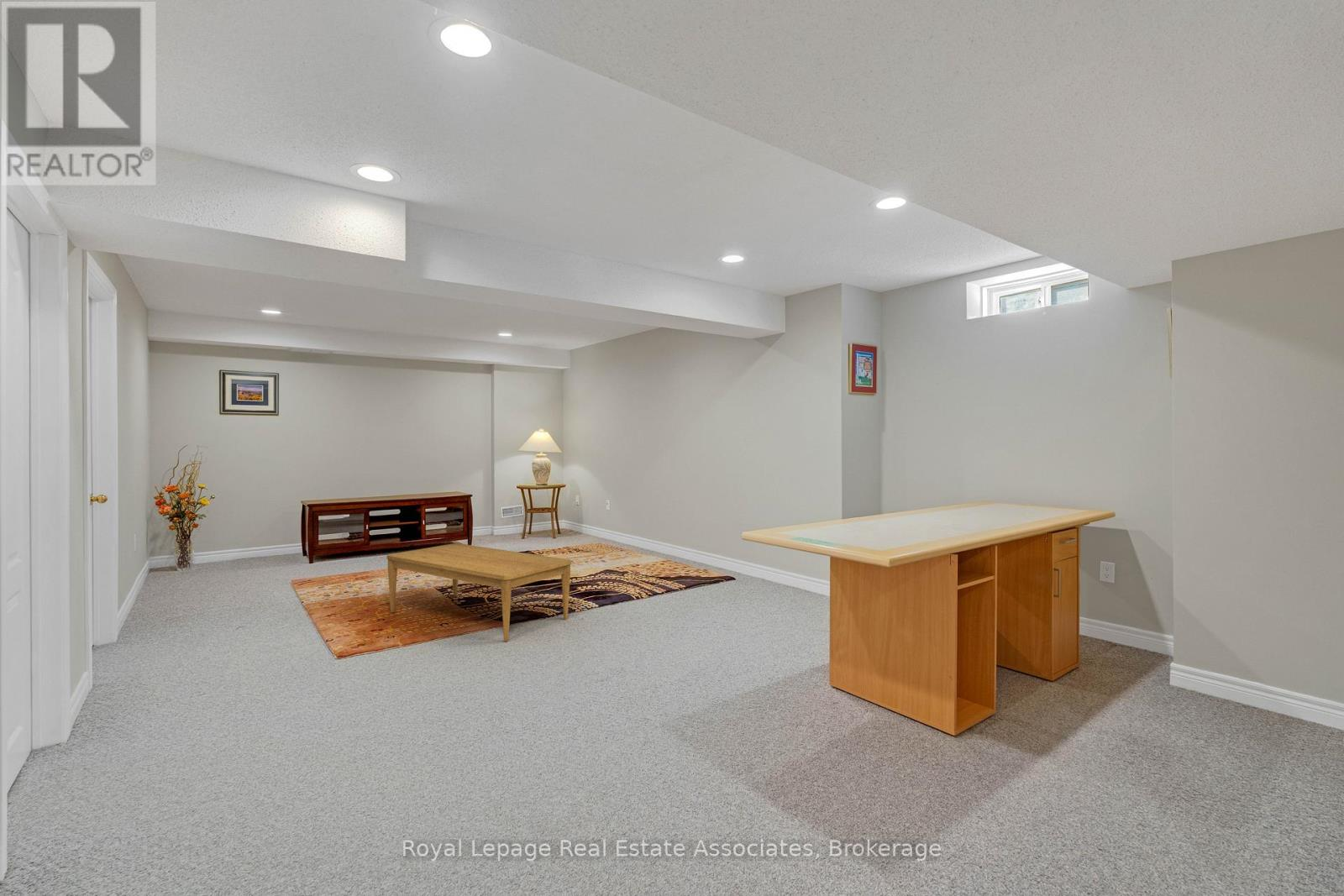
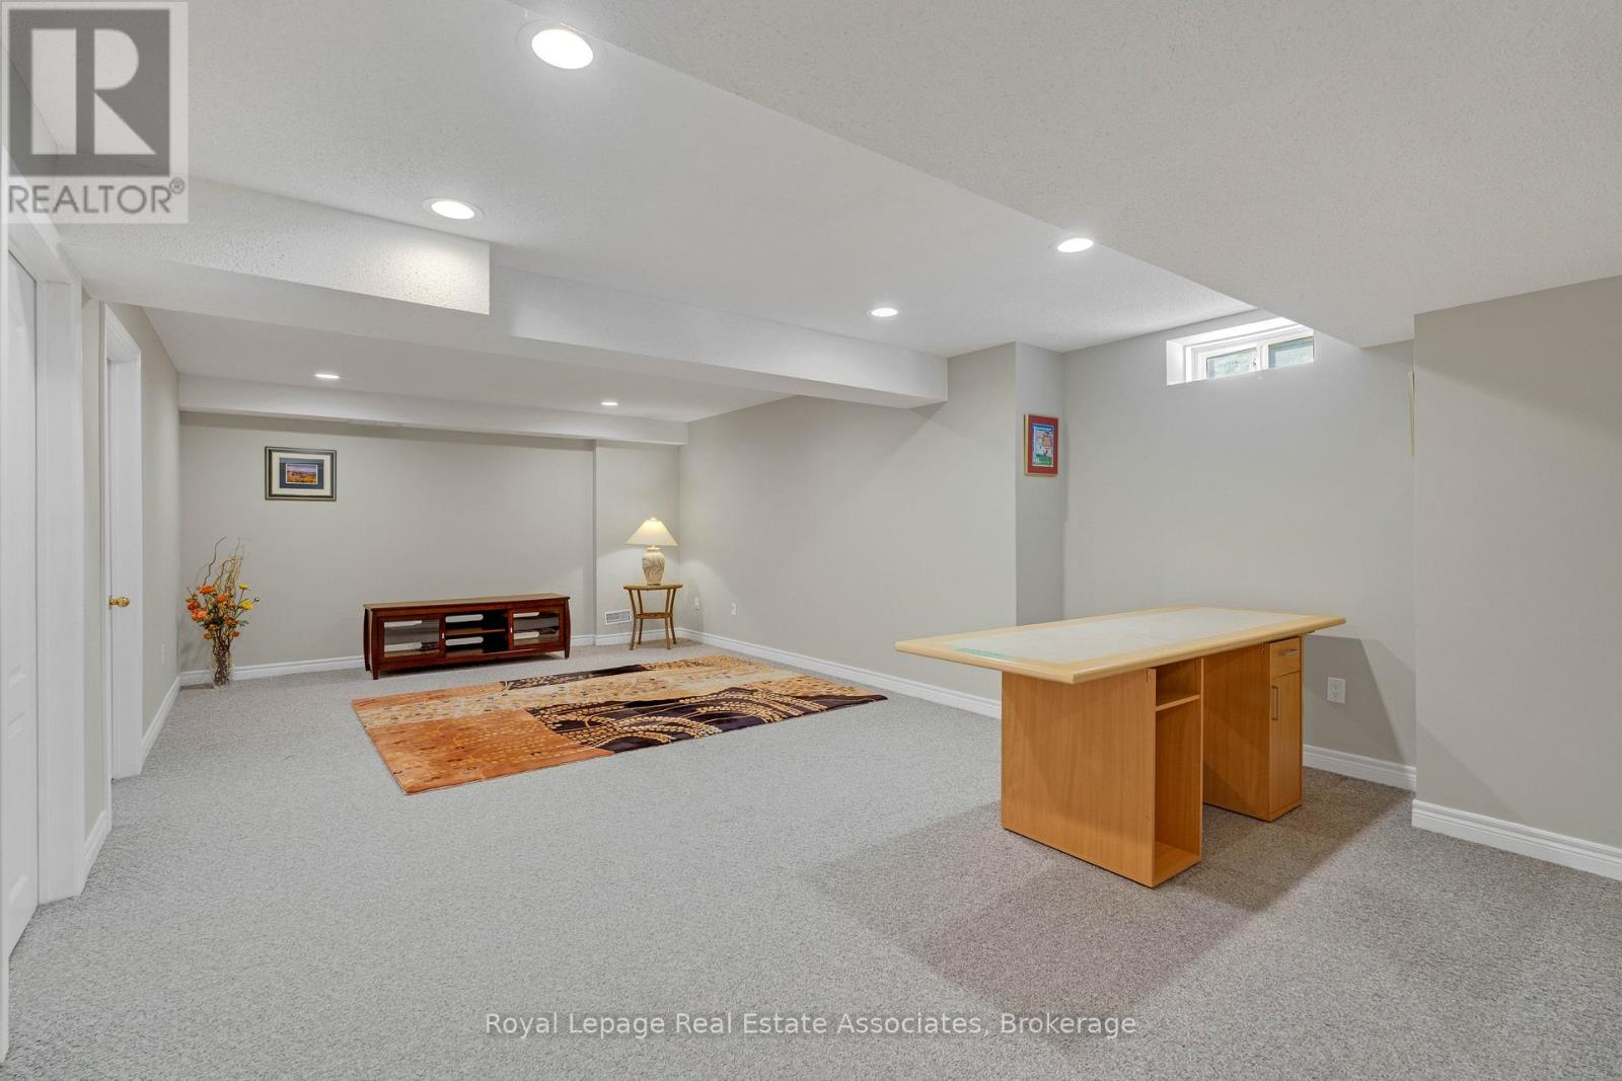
- coffee table [386,542,572,642]
